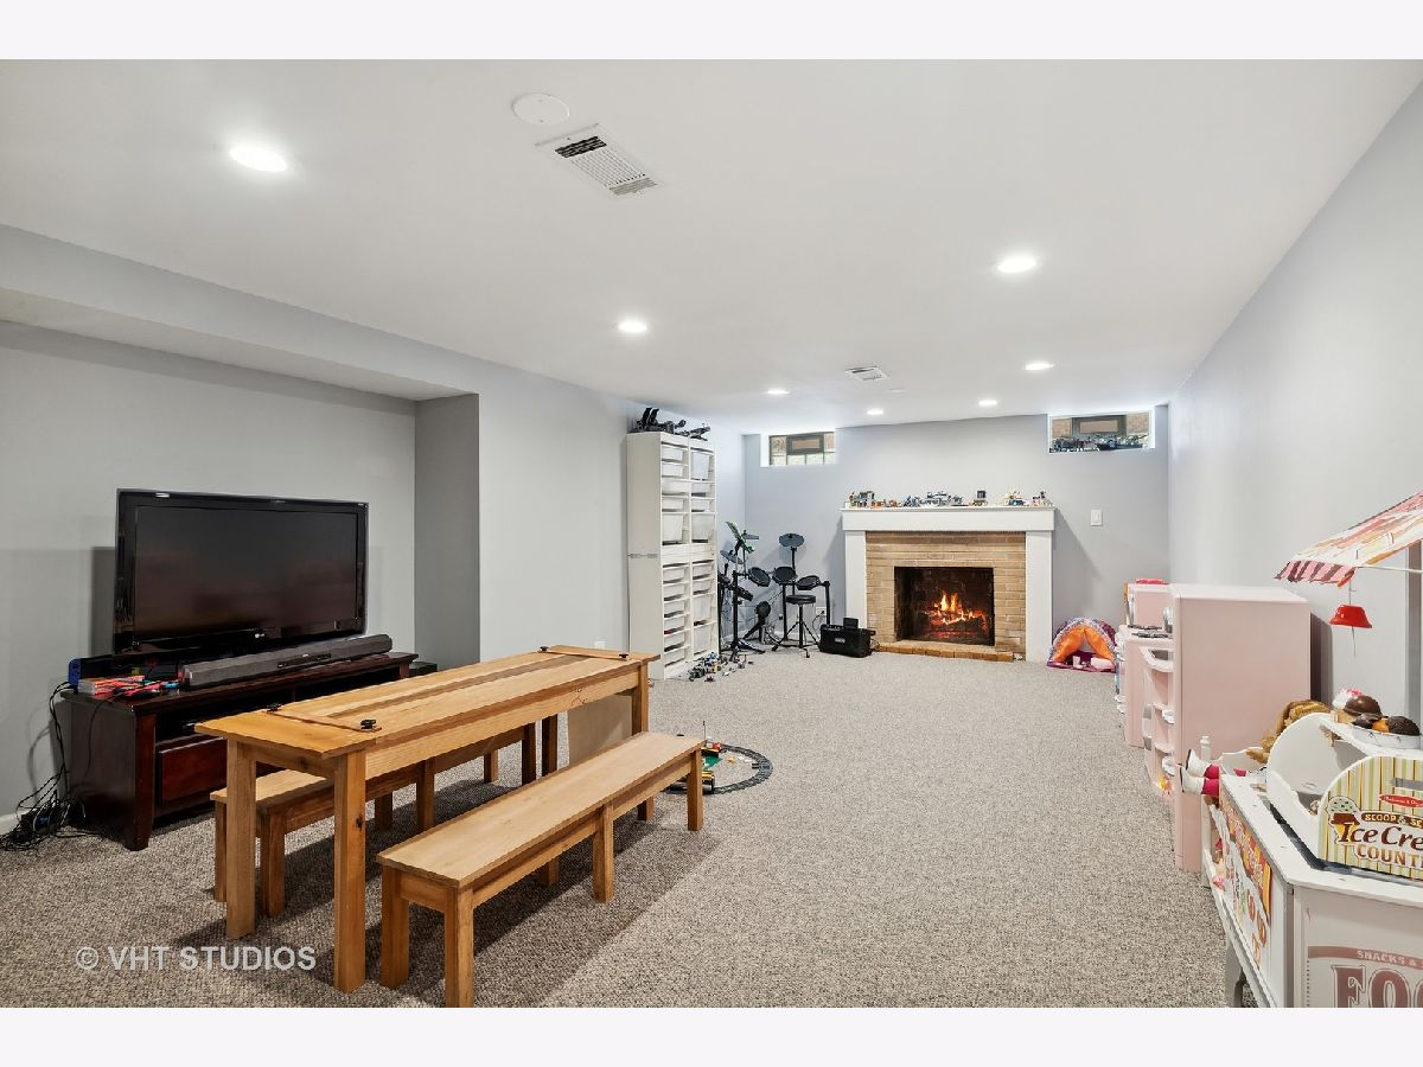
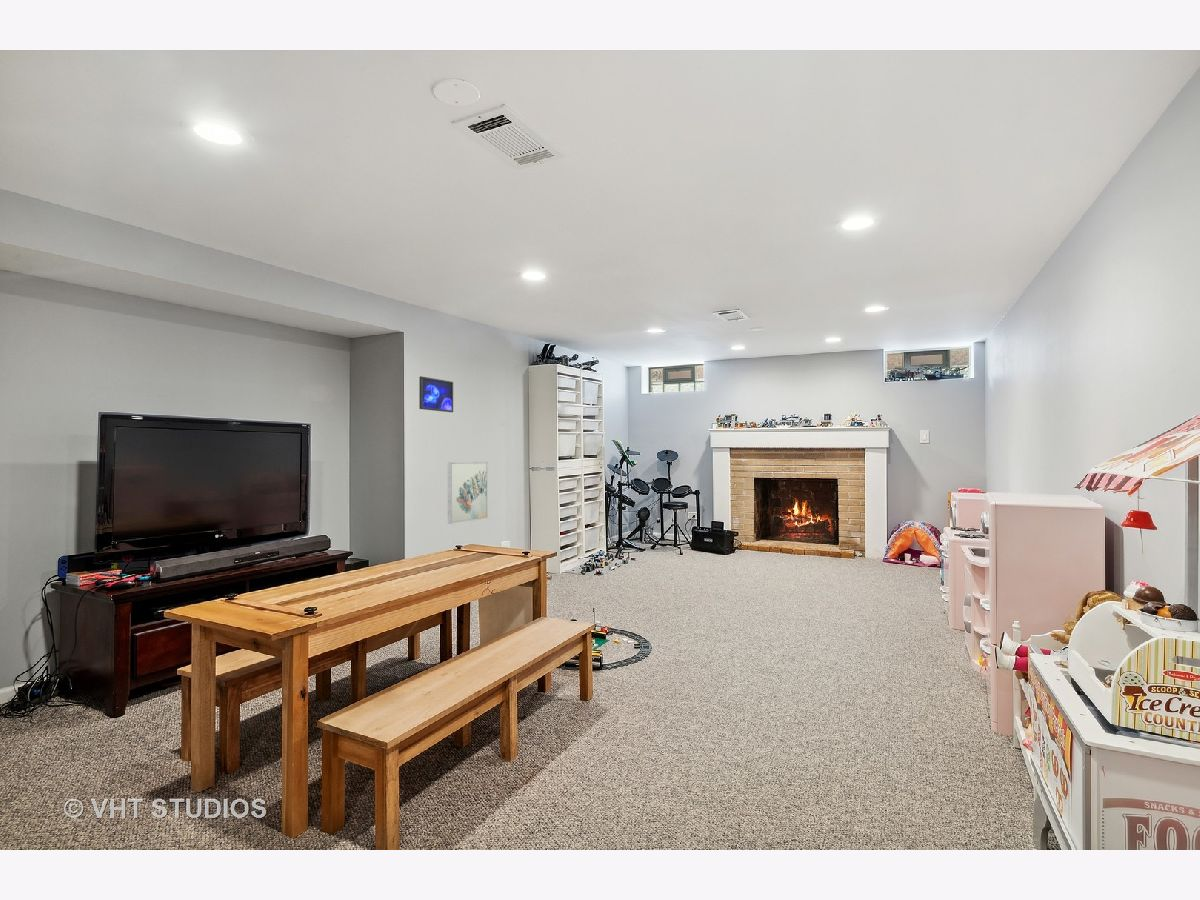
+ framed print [418,375,454,413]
+ wall art [447,461,489,525]
